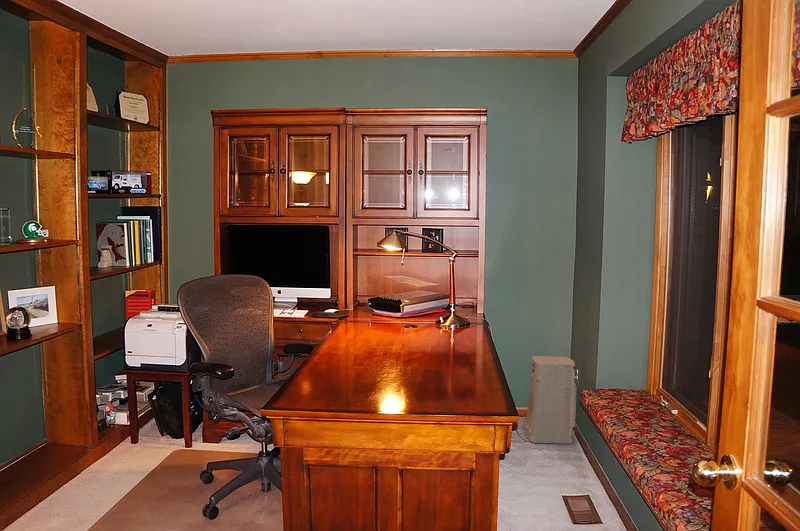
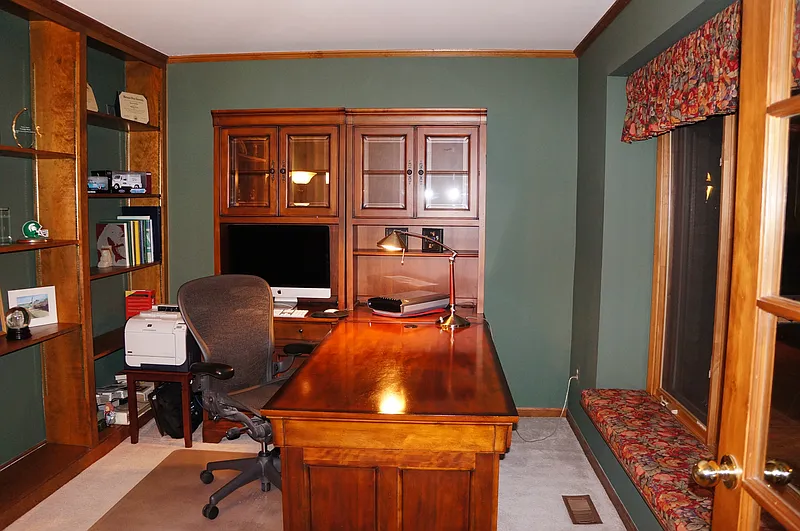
- air purifier [524,355,578,445]
